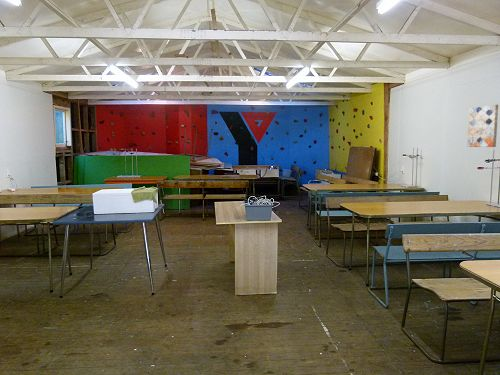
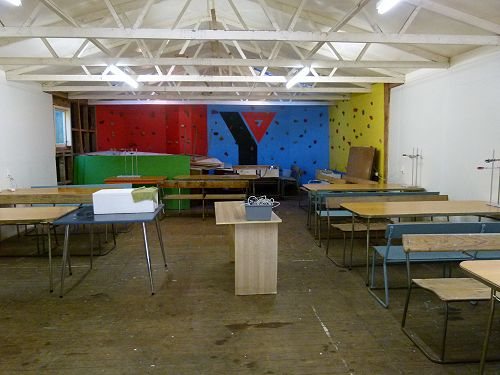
- wall art [466,104,499,148]
